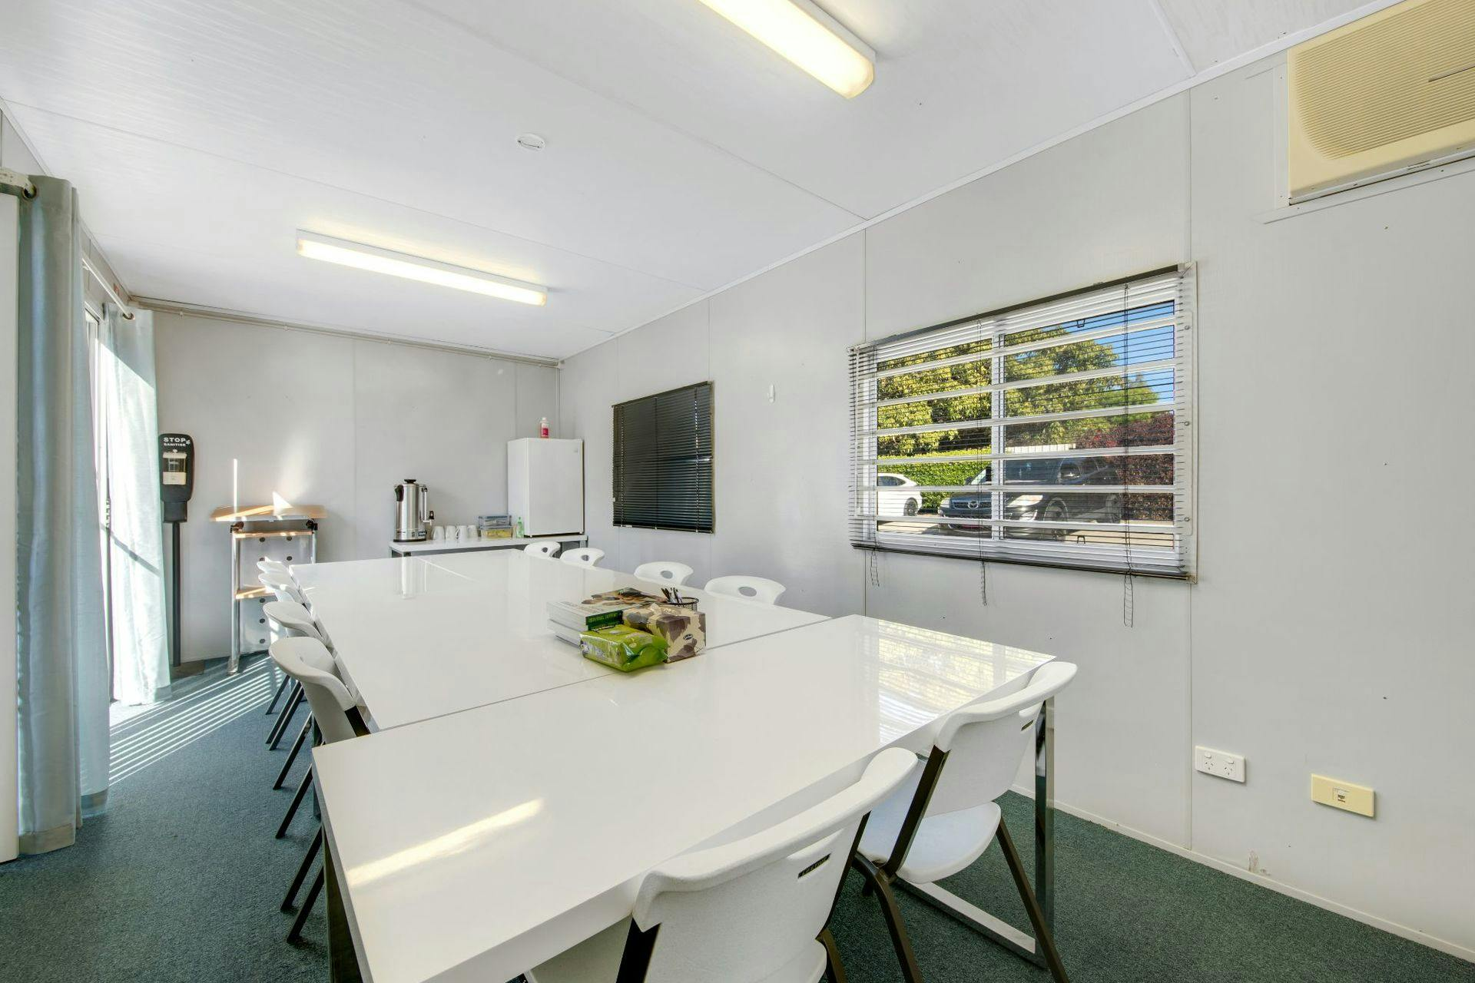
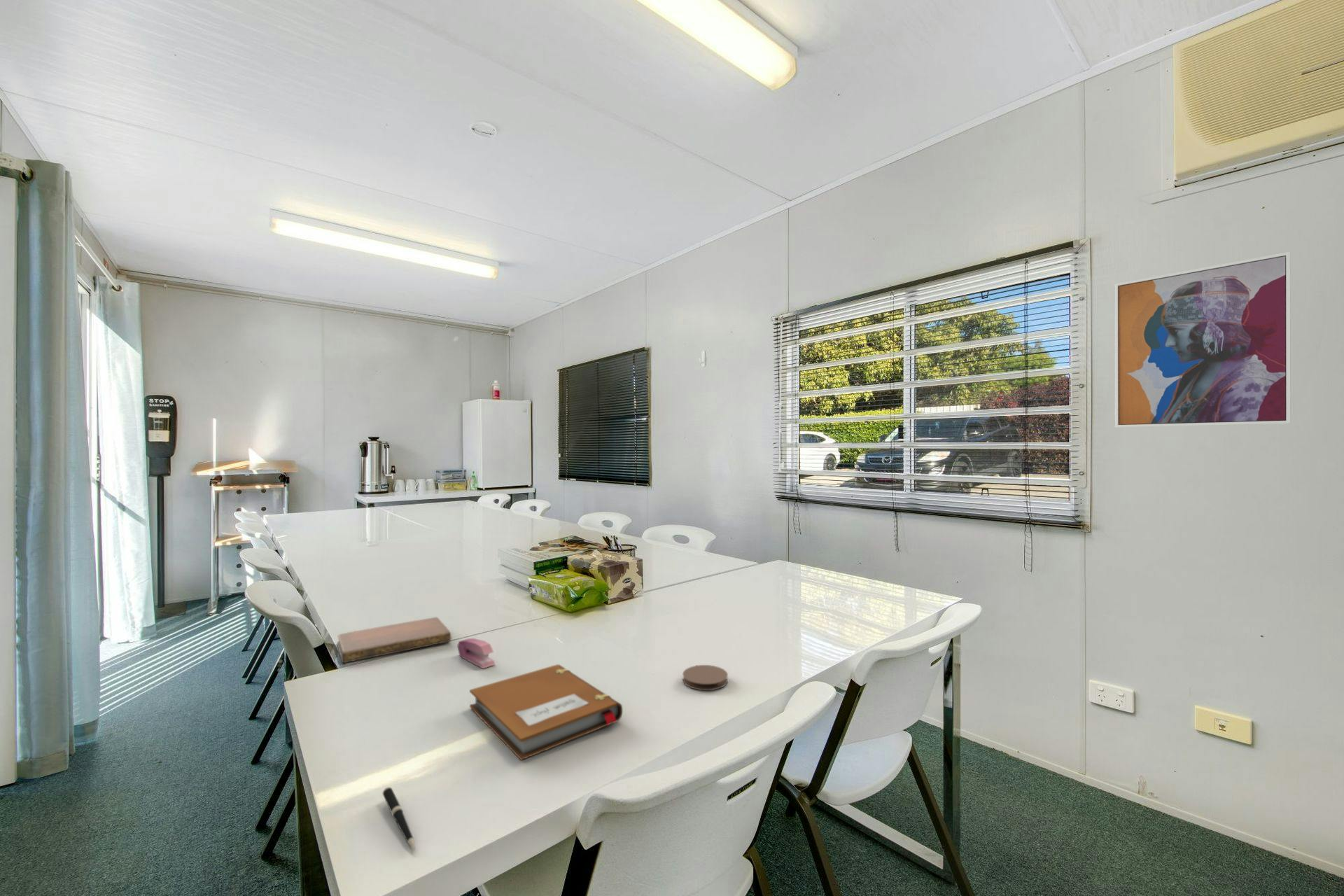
+ pen [382,786,416,851]
+ notebook [469,664,623,761]
+ coaster [682,664,729,691]
+ notebook [337,617,452,664]
+ wall art [1114,251,1292,428]
+ stapler [457,638,496,669]
